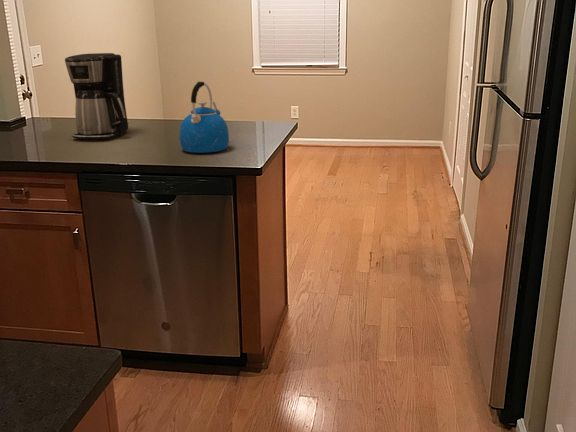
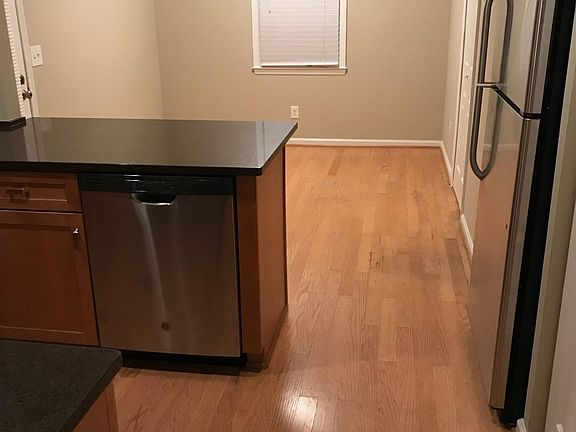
- kettle [179,81,230,154]
- coffee maker [64,52,130,140]
